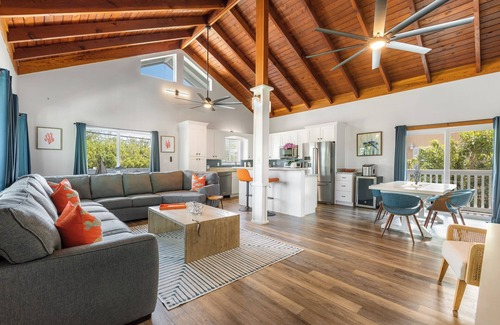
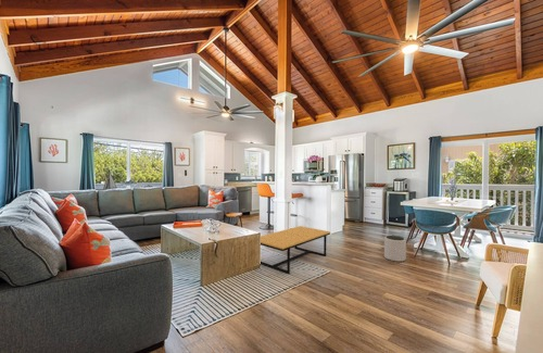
+ plant pot [383,235,407,263]
+ coffee table [260,225,331,275]
